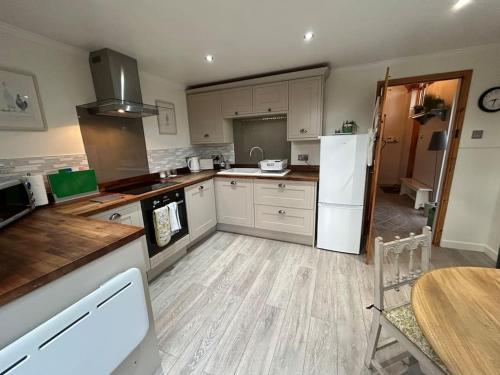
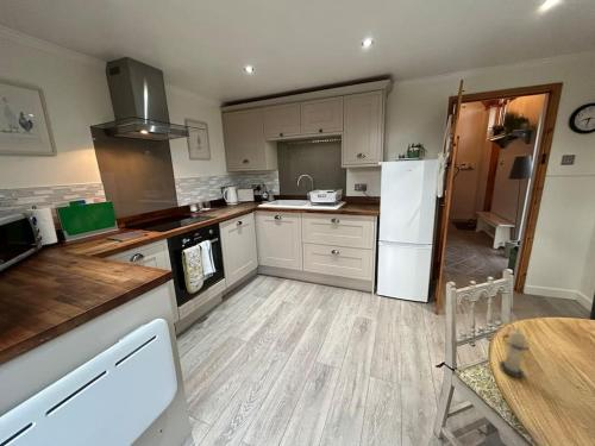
+ candle [497,326,531,378]
